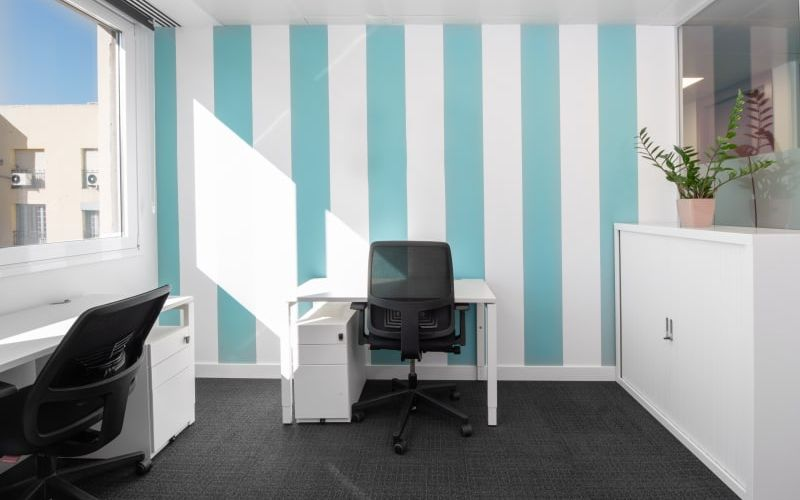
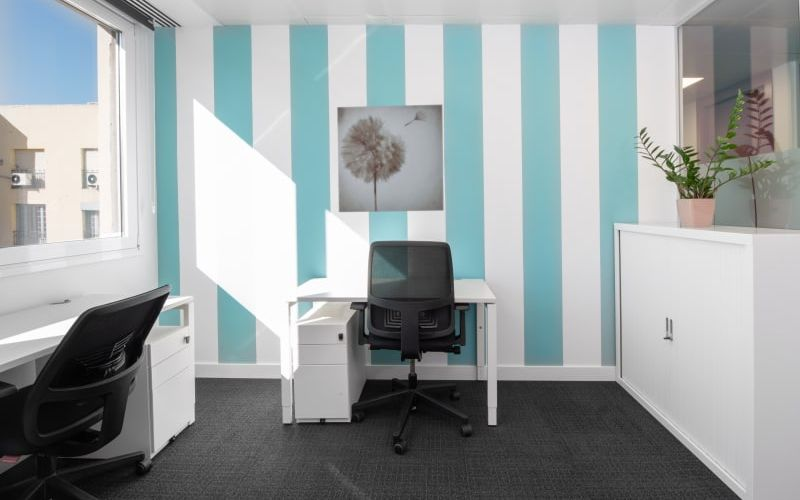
+ wall art [336,104,445,213]
